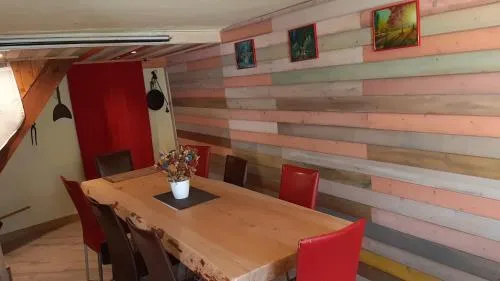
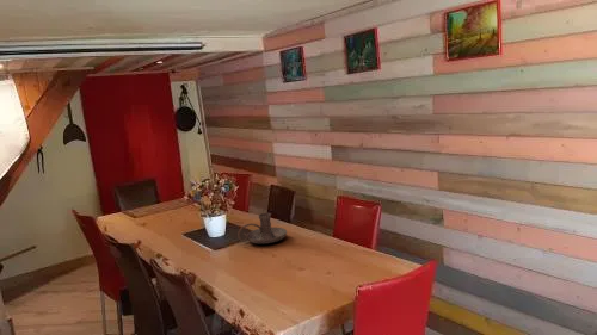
+ candle holder [236,212,288,244]
